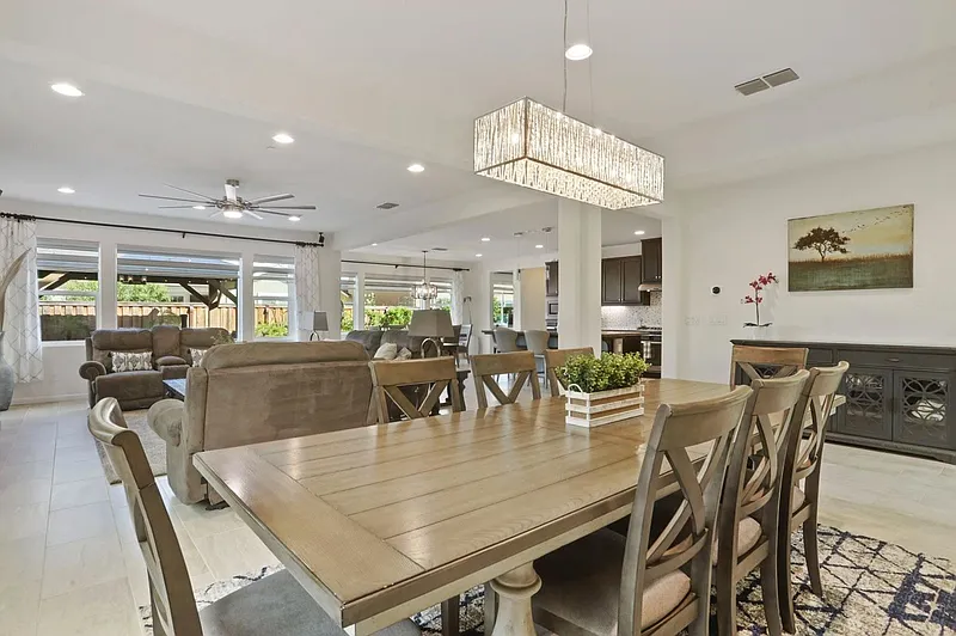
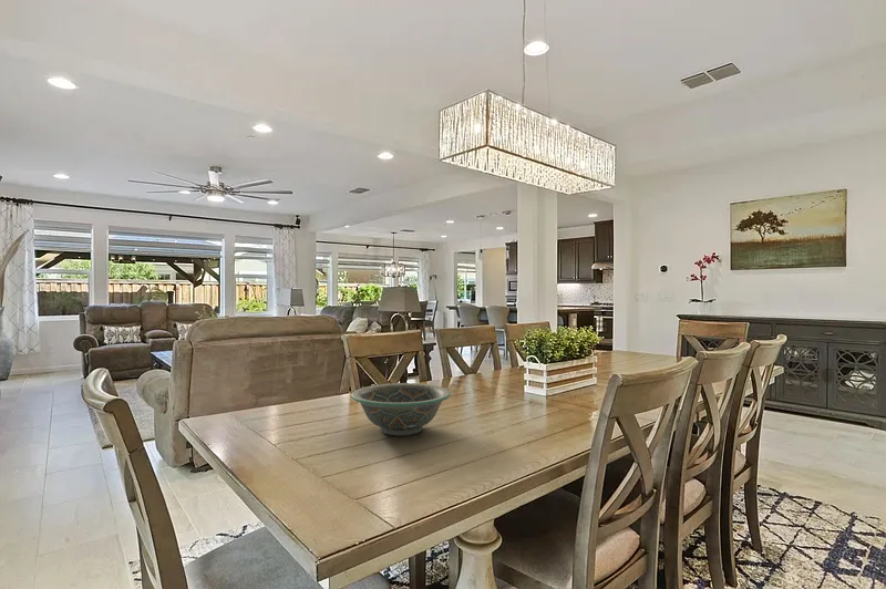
+ decorative bowl [351,382,452,436]
